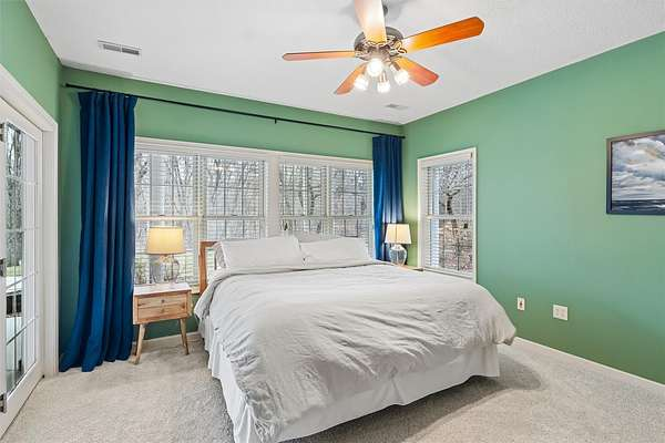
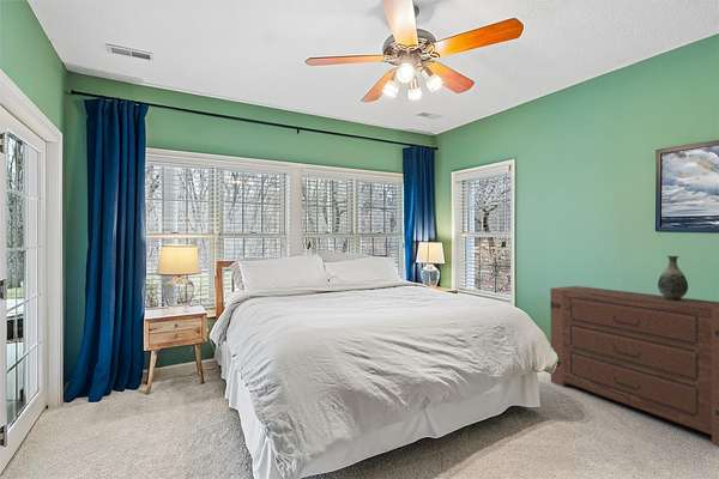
+ vase [657,255,689,301]
+ dresser [549,285,719,447]
